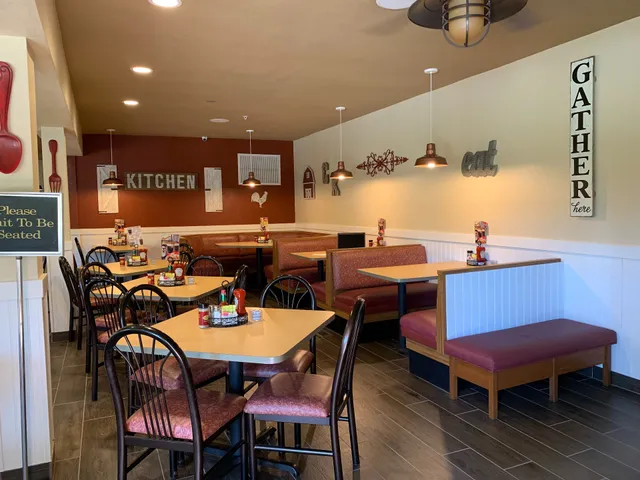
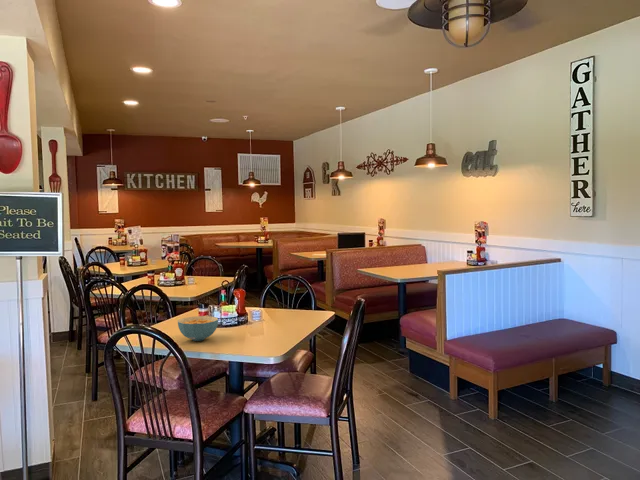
+ cereal bowl [177,315,219,342]
